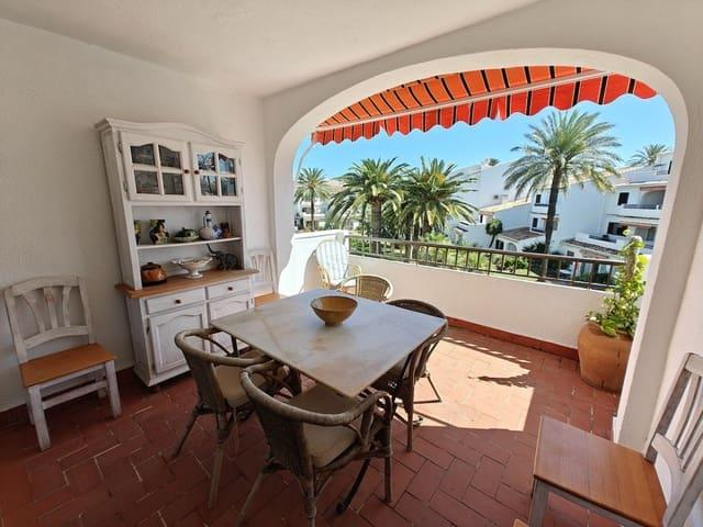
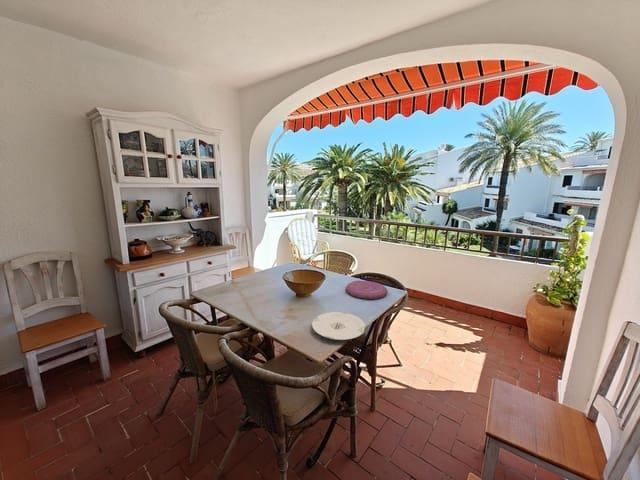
+ plate [345,280,388,300]
+ plate [311,311,367,341]
